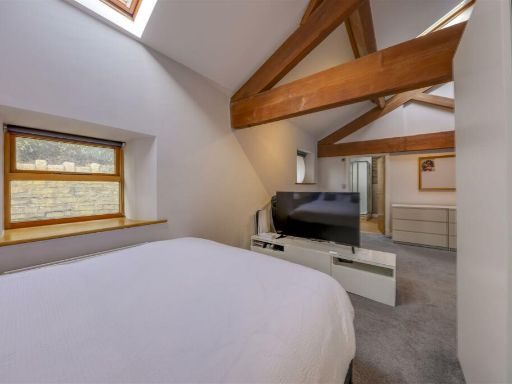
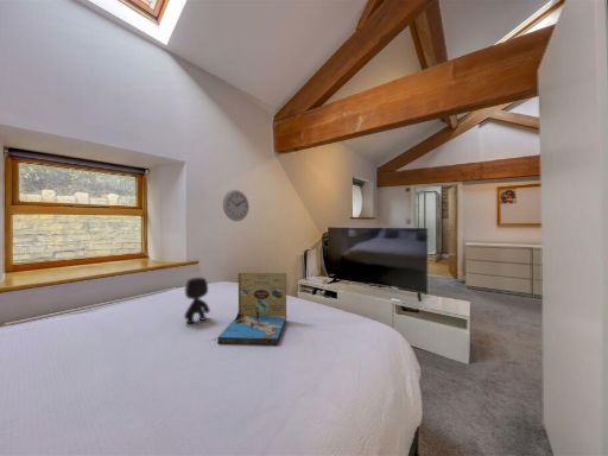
+ stuffed toy [183,277,211,325]
+ book [216,272,287,346]
+ wall clock [222,189,251,222]
